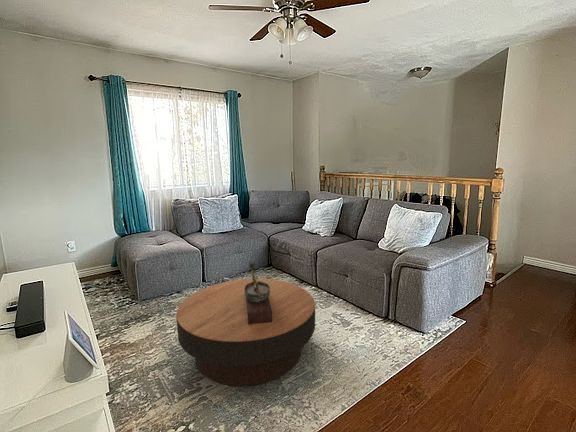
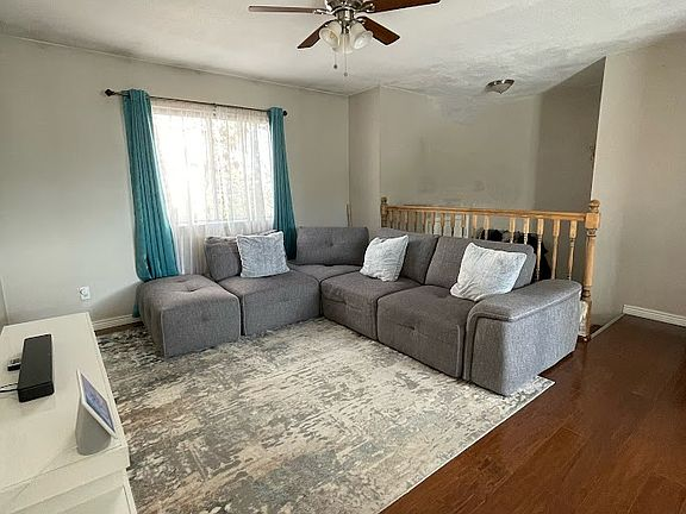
- bonsai tree [244,260,272,324]
- coffee table [175,278,316,387]
